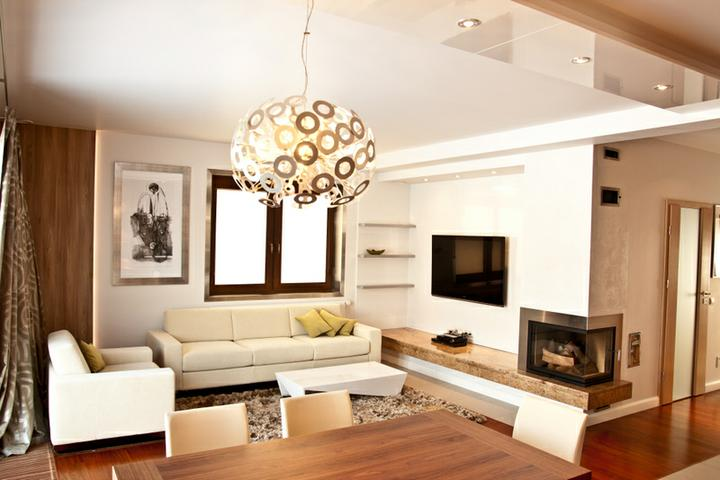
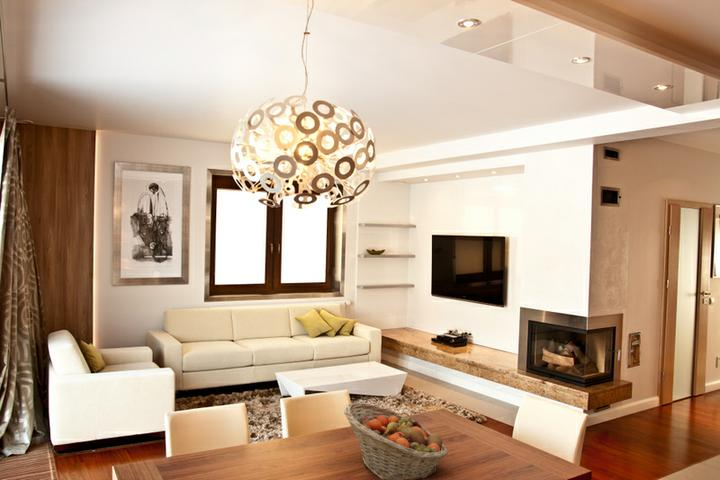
+ fruit basket [343,402,449,480]
